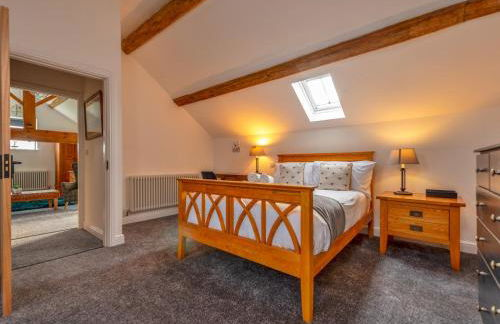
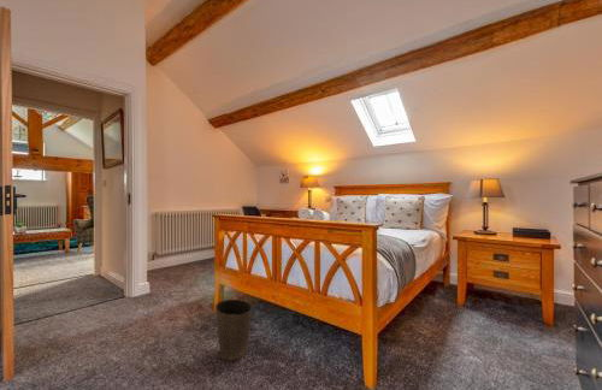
+ waste basket [214,299,253,361]
